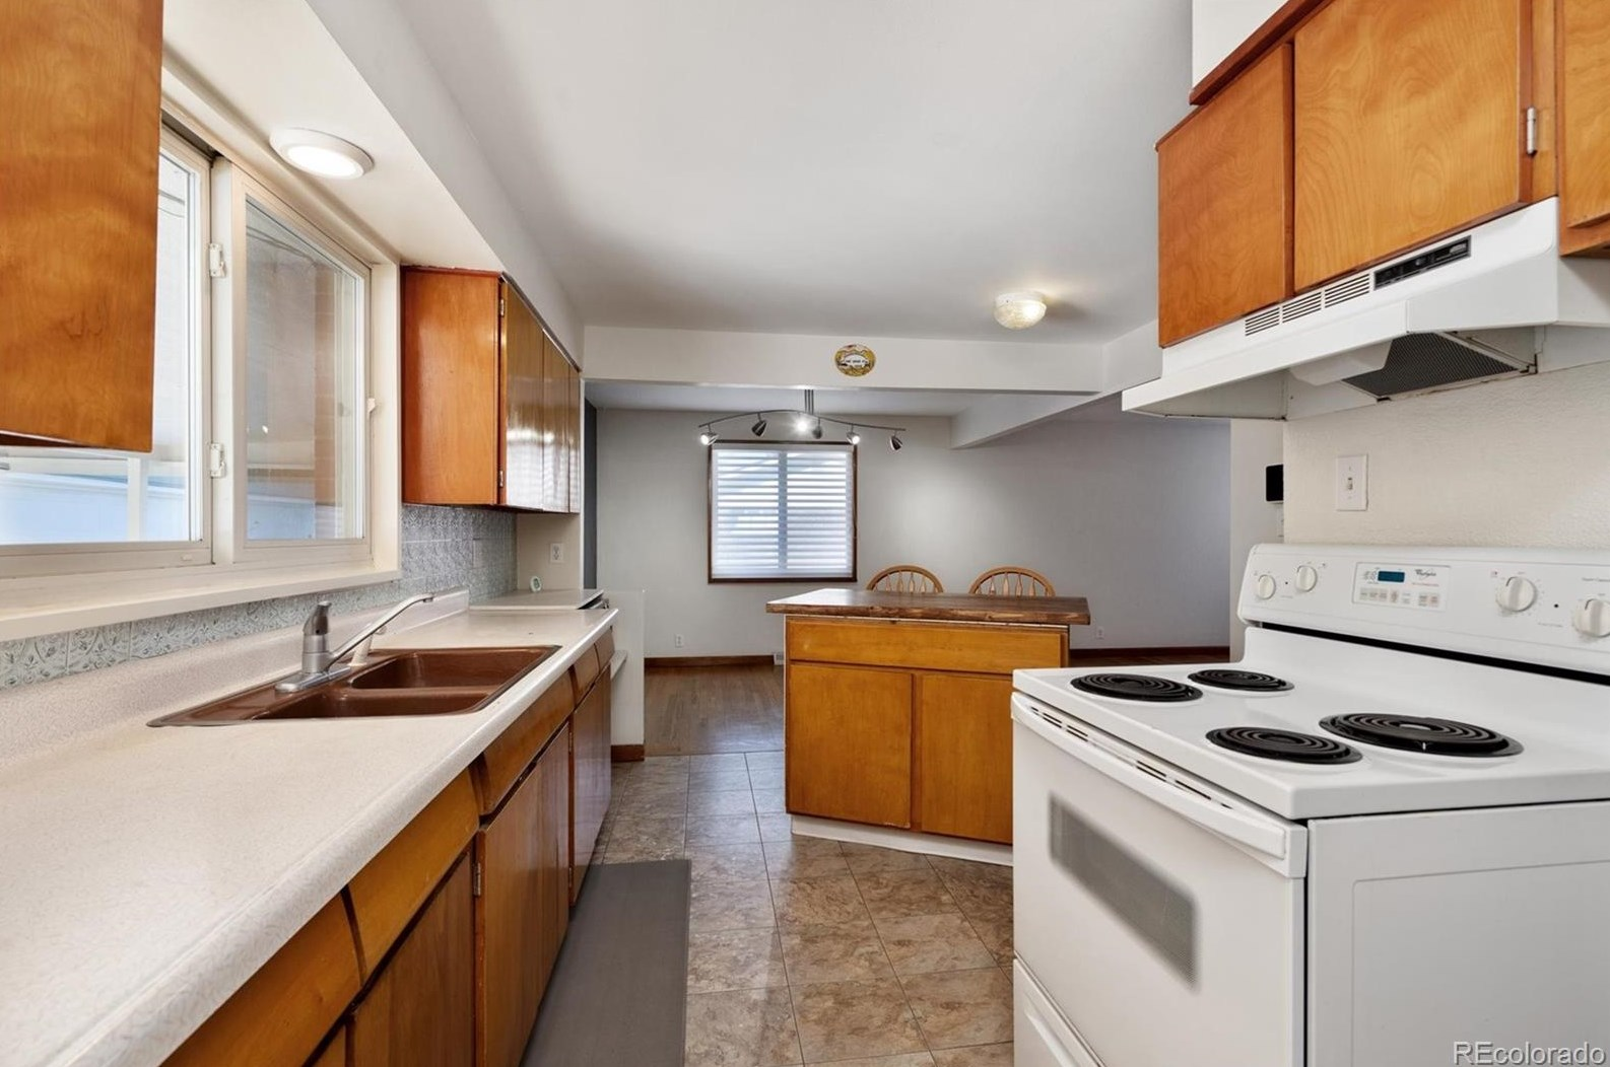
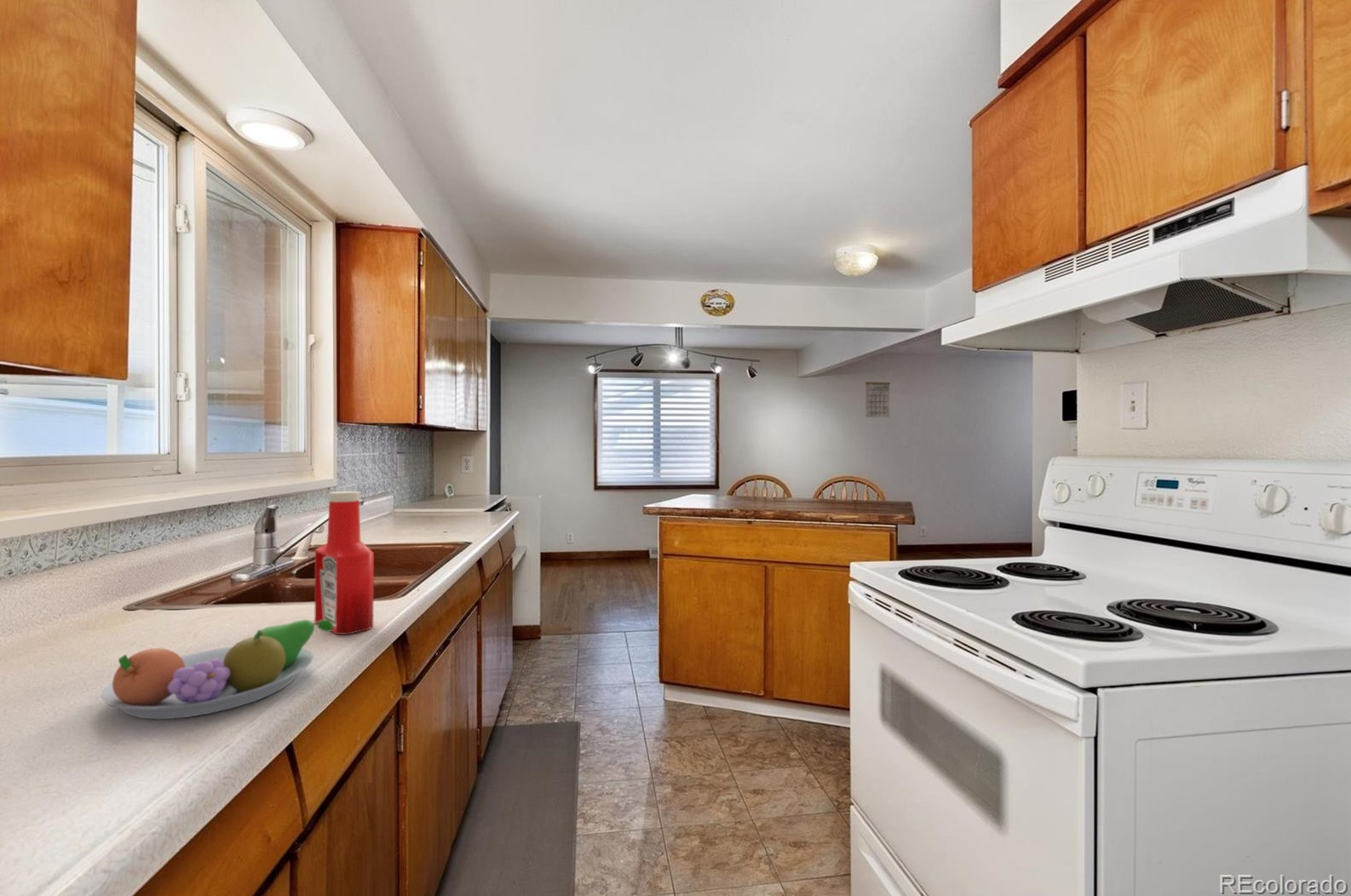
+ calendar [865,373,891,418]
+ fruit bowl [100,619,333,720]
+ soap bottle [313,491,375,635]
